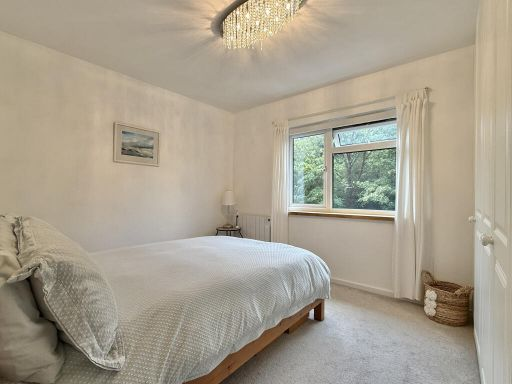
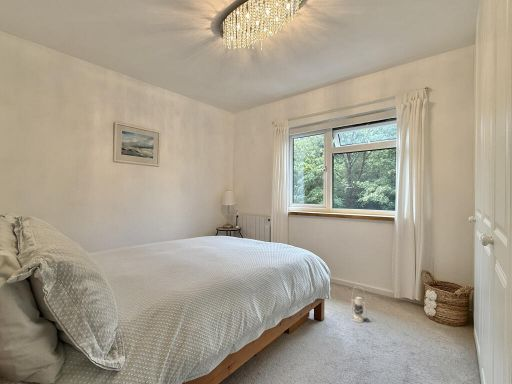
+ lantern [350,285,368,324]
